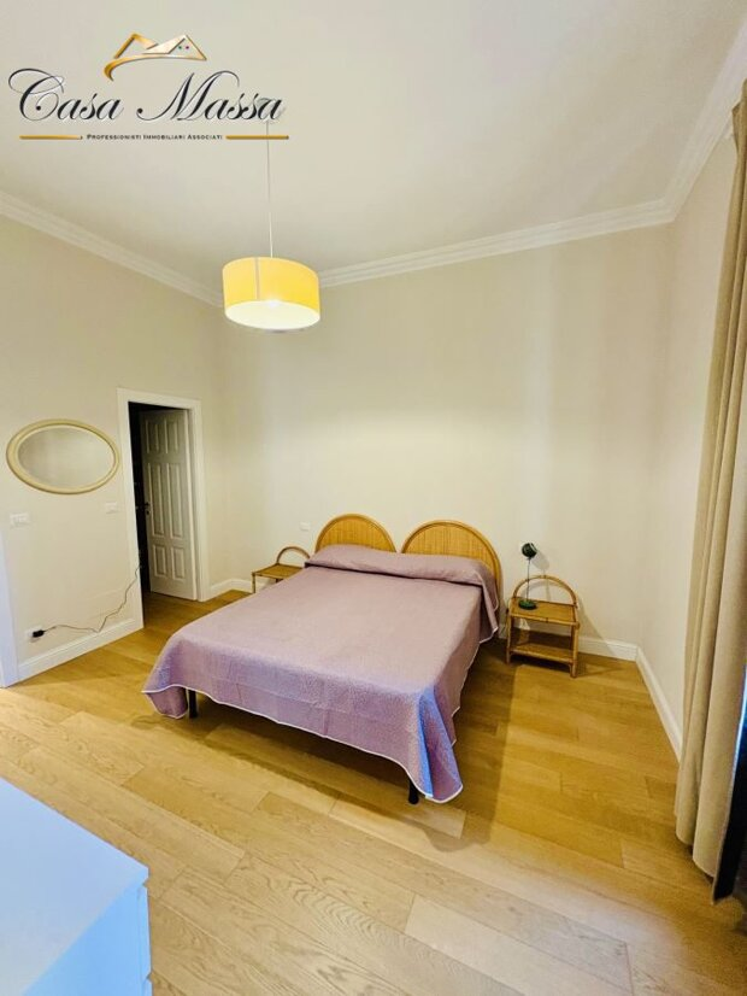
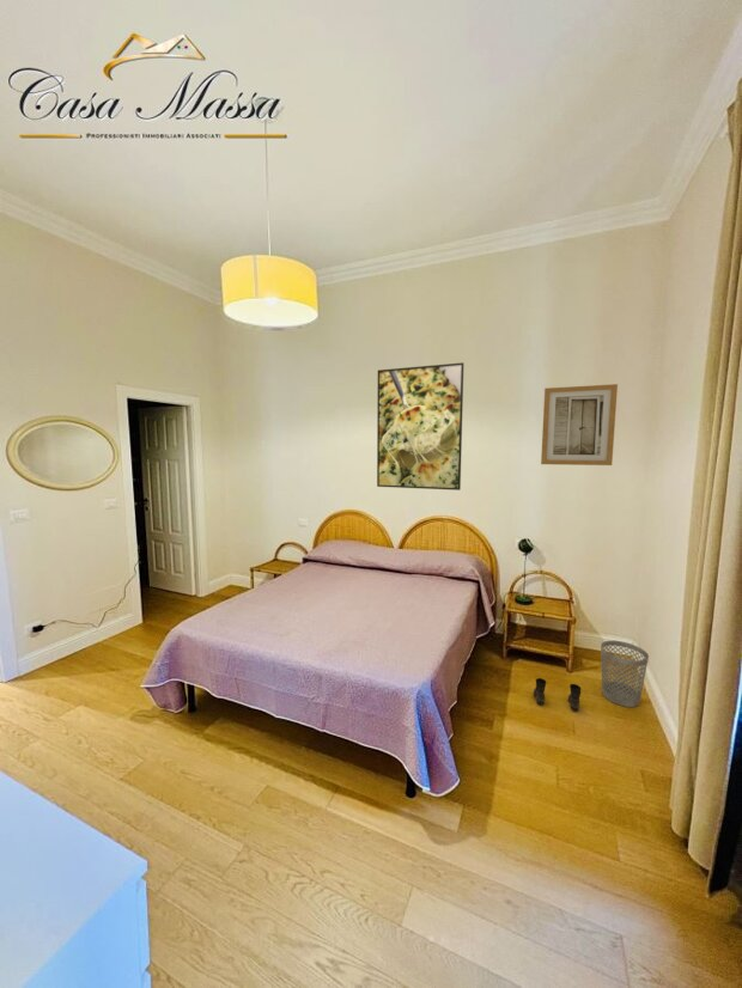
+ boots [533,677,582,713]
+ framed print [376,361,466,492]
+ wall art [540,383,619,466]
+ wastebasket [600,640,650,708]
